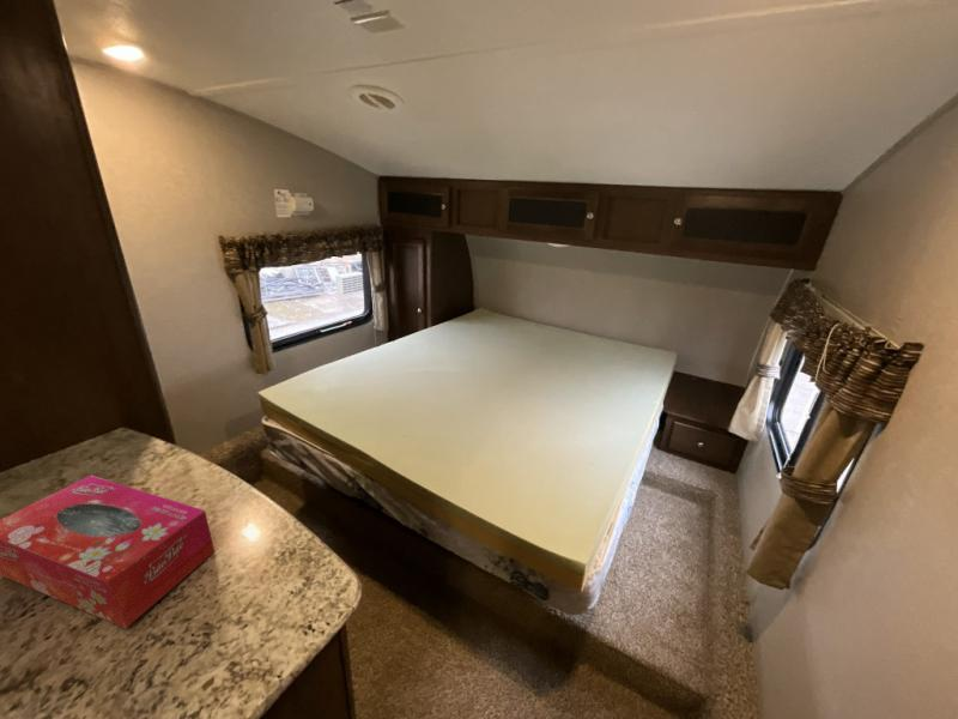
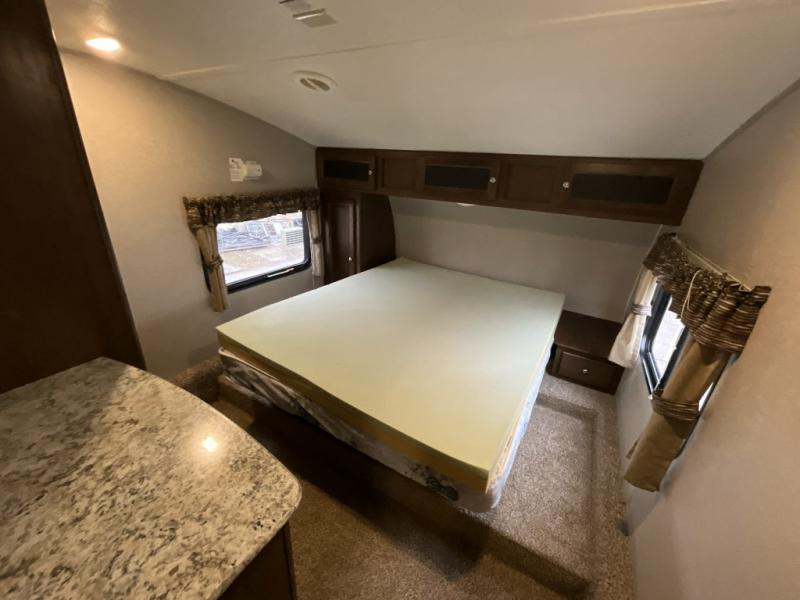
- tissue box [0,475,216,629]
